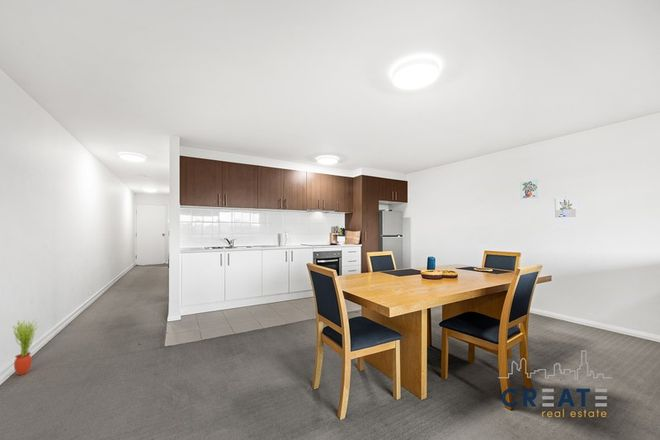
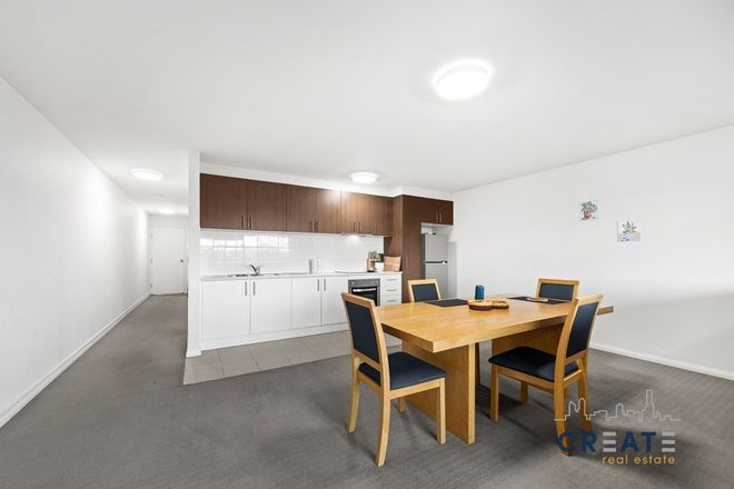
- potted plant [11,318,39,376]
